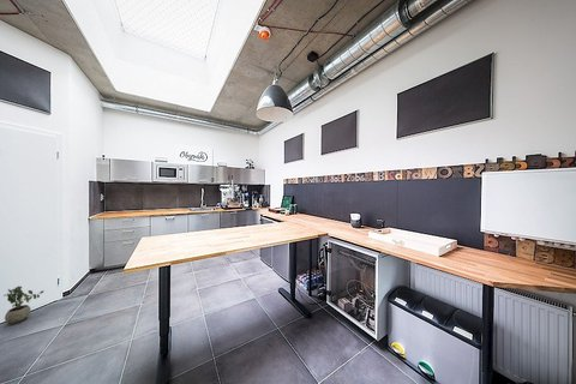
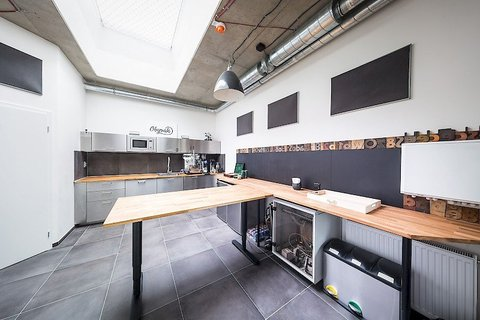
- potted plant [2,286,44,325]
